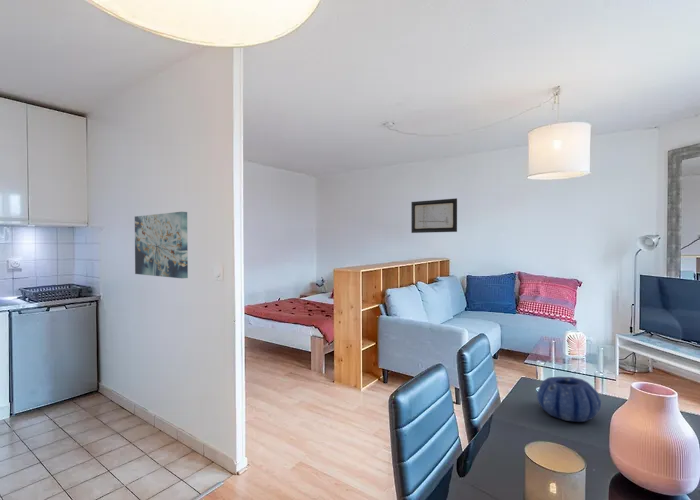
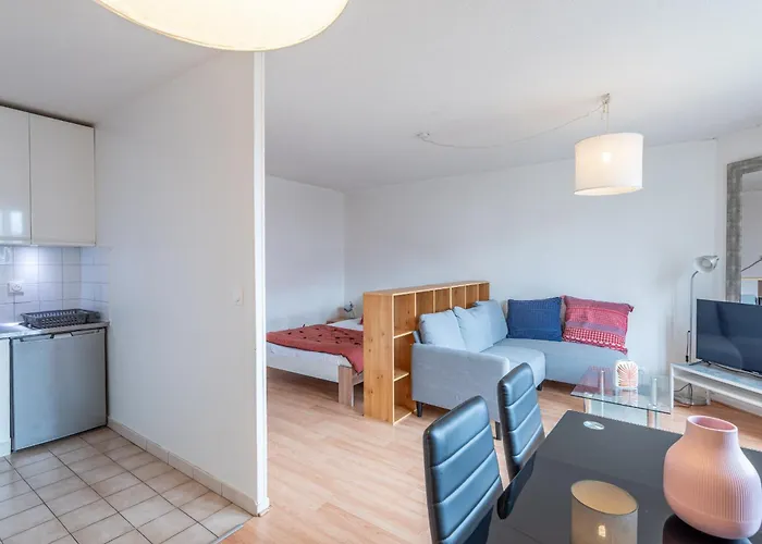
- wall art [410,197,458,234]
- decorative bowl [536,376,602,423]
- wall art [134,211,189,279]
